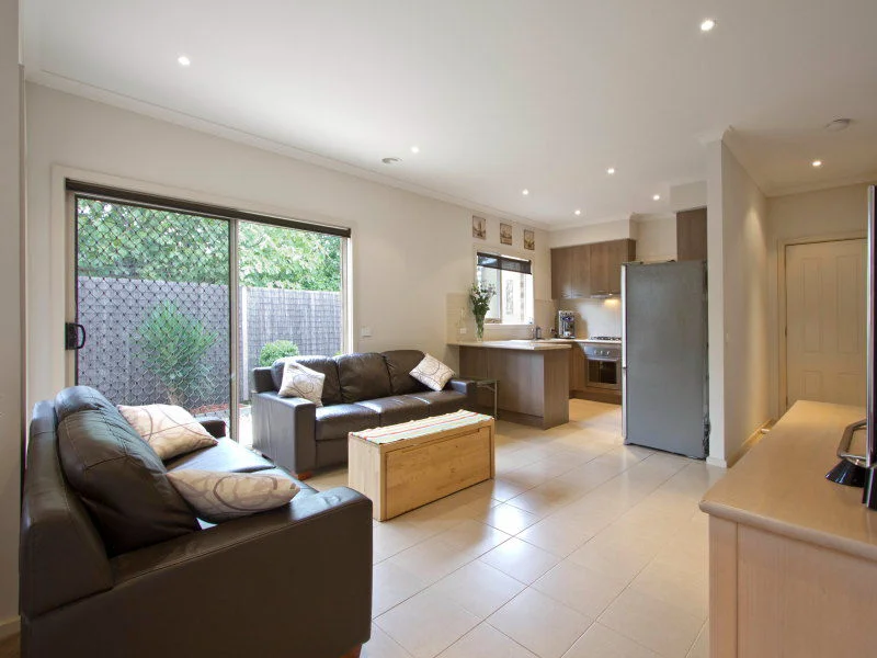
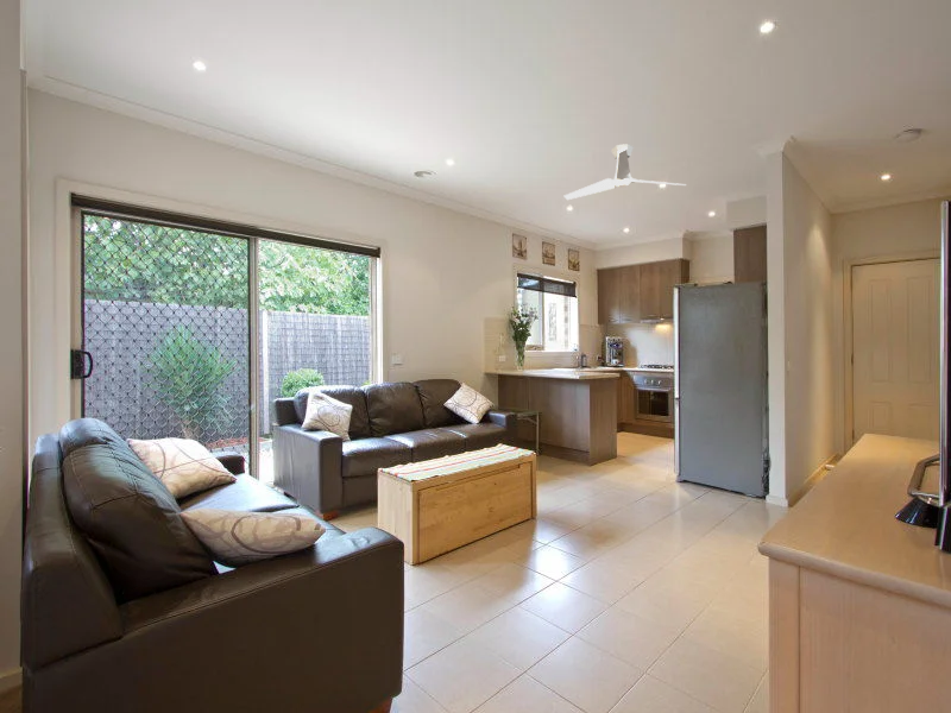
+ ceiling fan [562,143,687,201]
